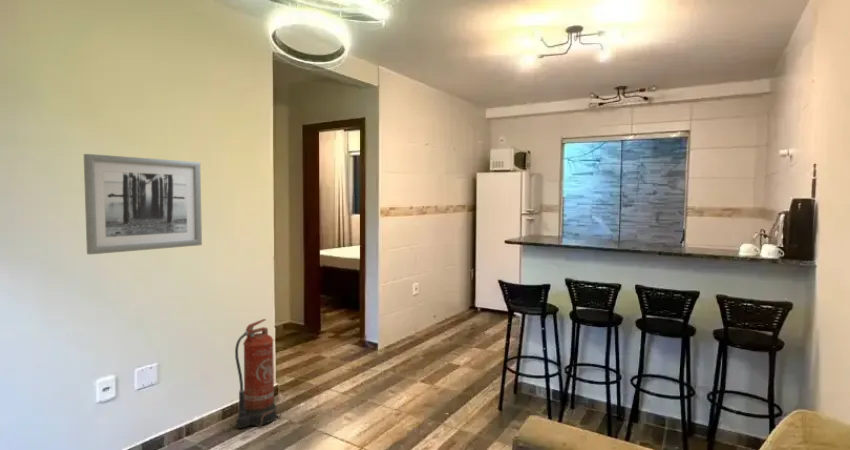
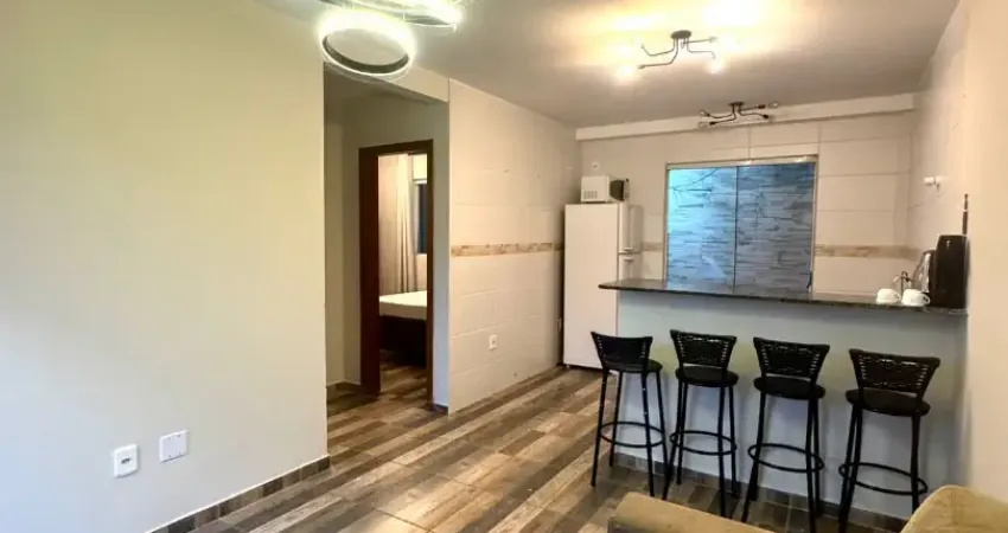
- fire extinguisher [234,318,282,429]
- wall art [83,153,203,256]
